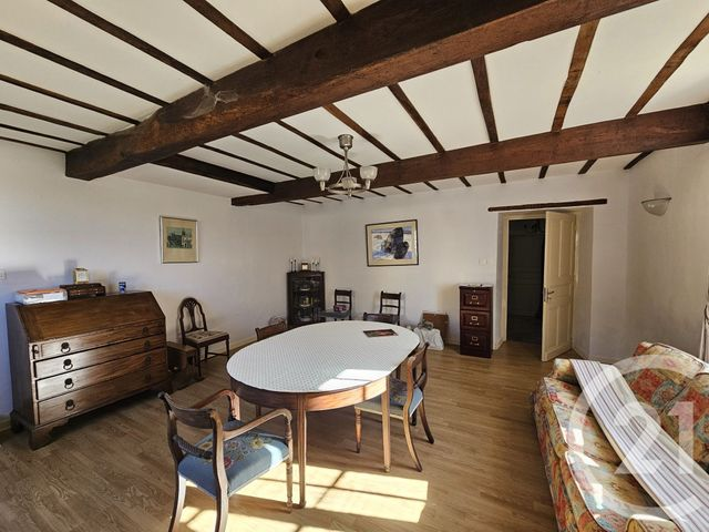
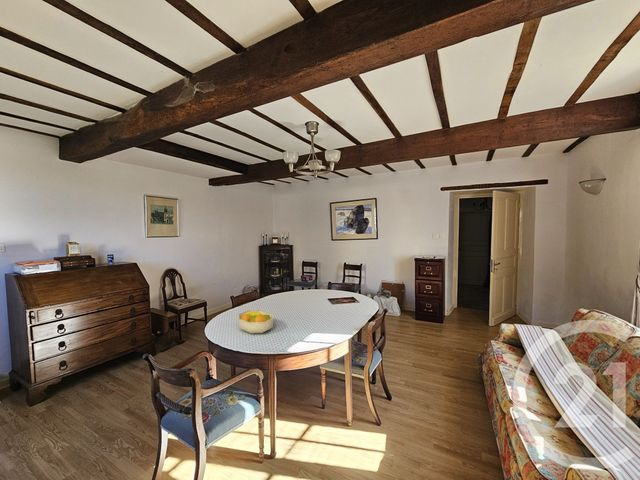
+ fruit bowl [237,309,275,334]
